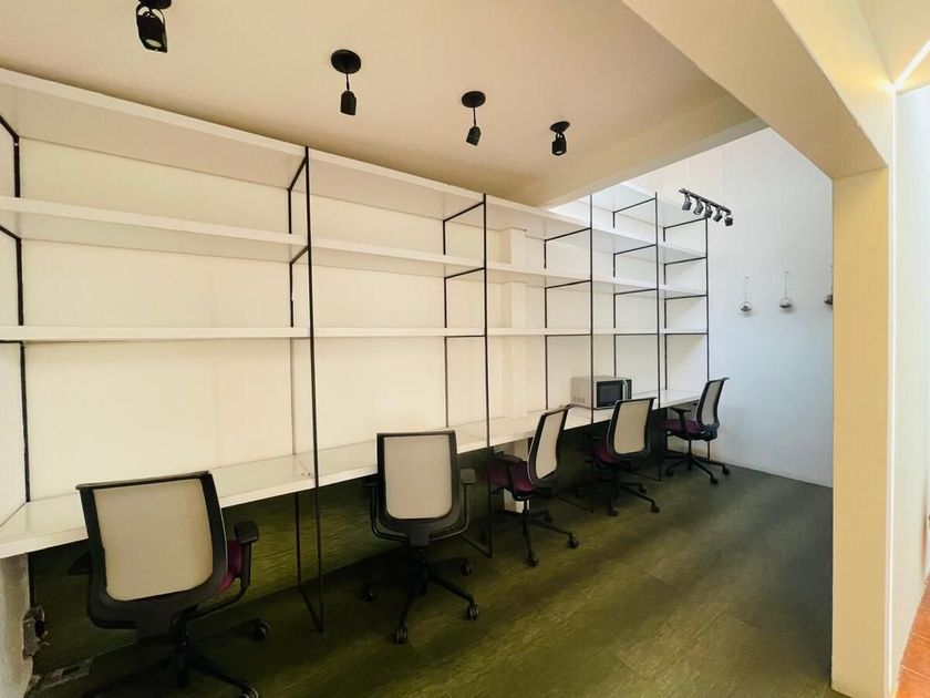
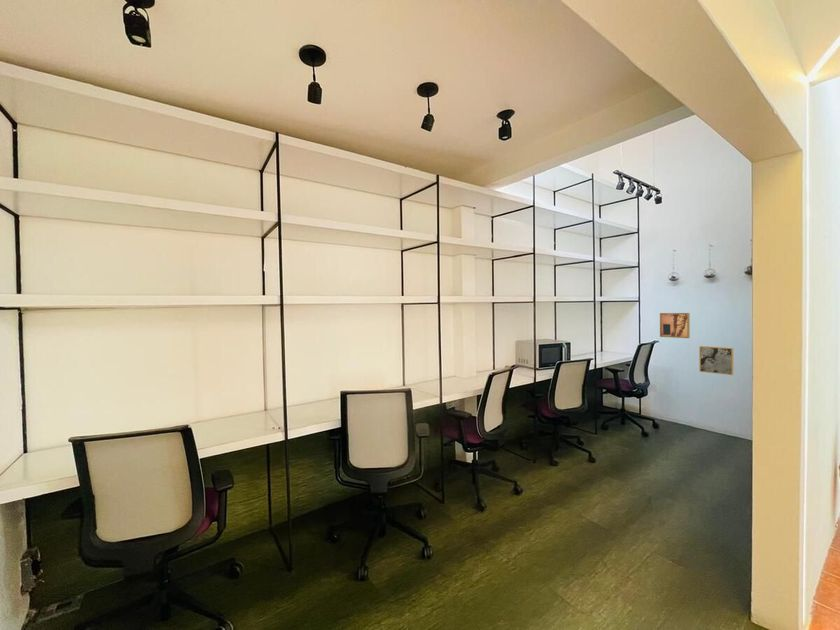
+ wall art [659,312,691,339]
+ wall art [698,345,734,376]
